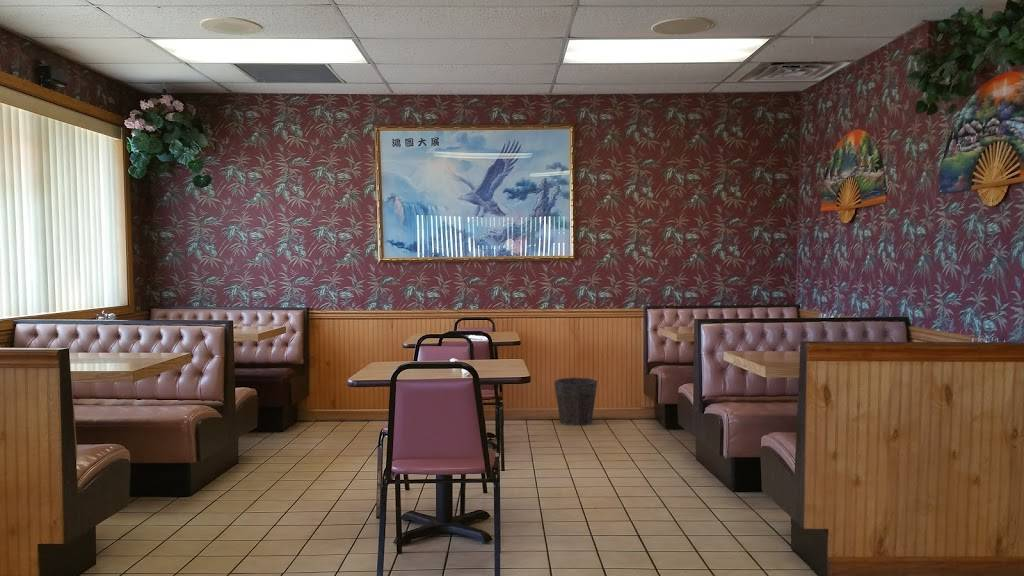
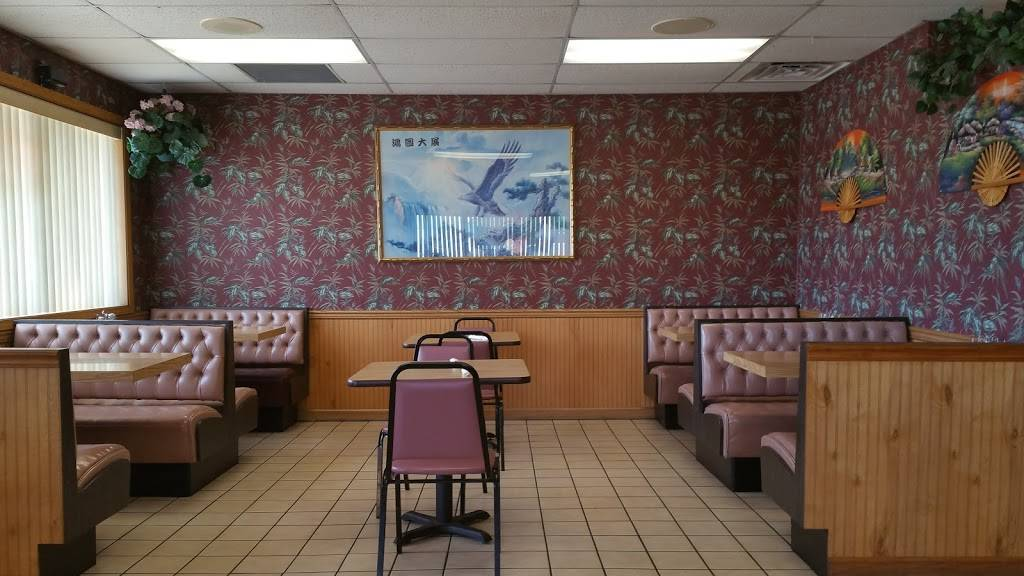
- waste bin [553,377,598,427]
